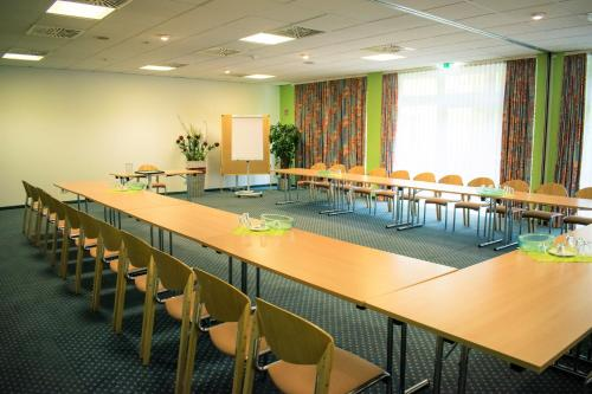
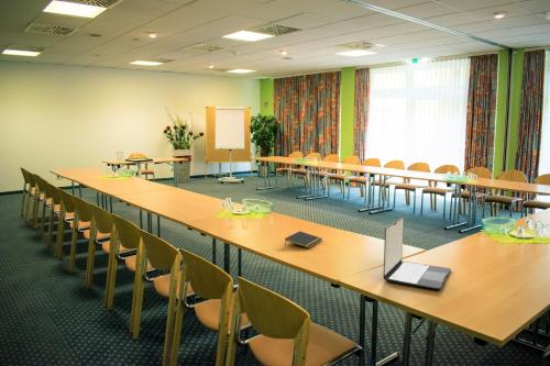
+ notepad [284,231,323,249]
+ laptop [383,217,452,290]
